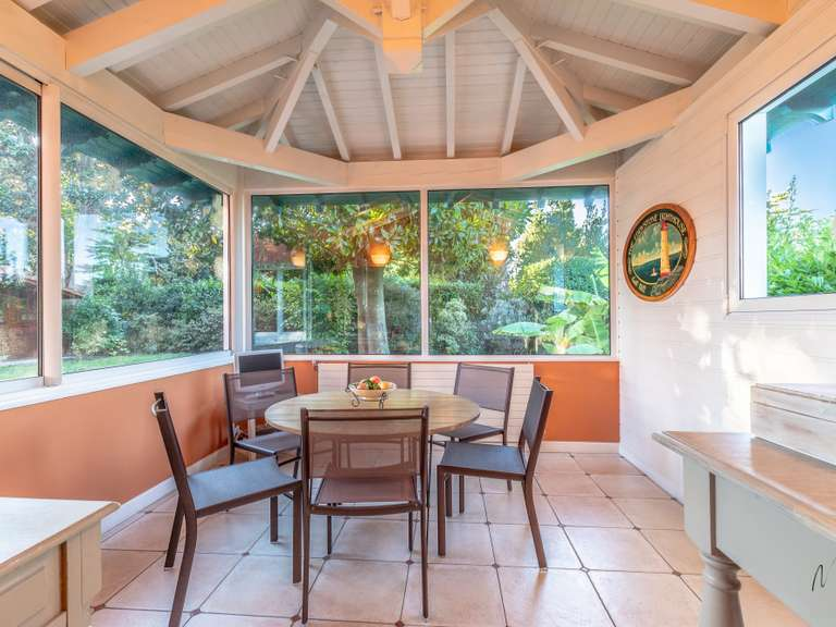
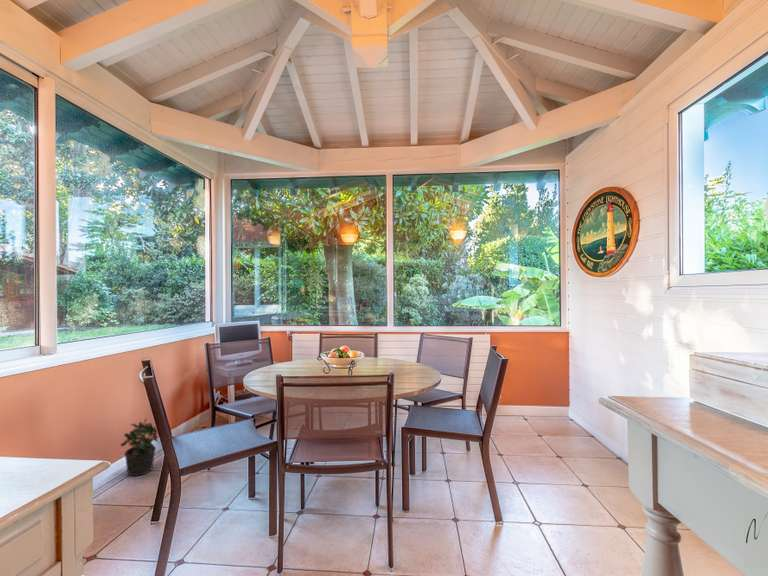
+ potted plant [119,418,159,477]
